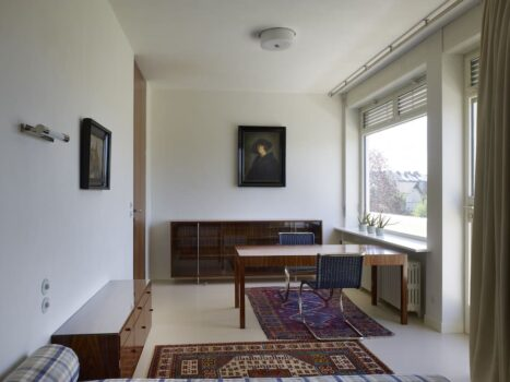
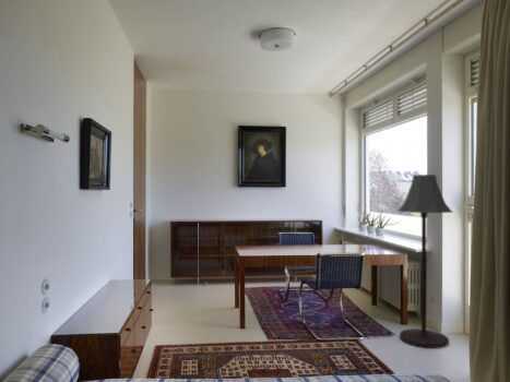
+ floor lamp [396,174,454,349]
